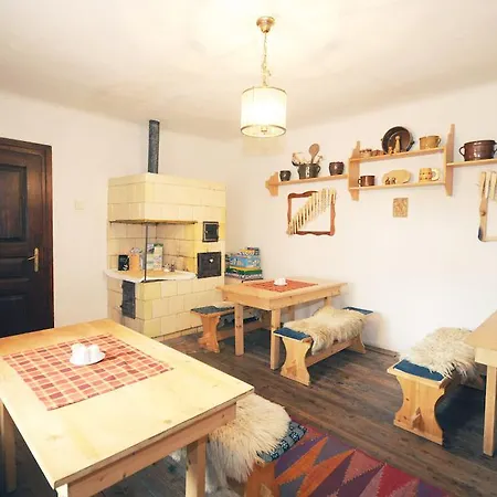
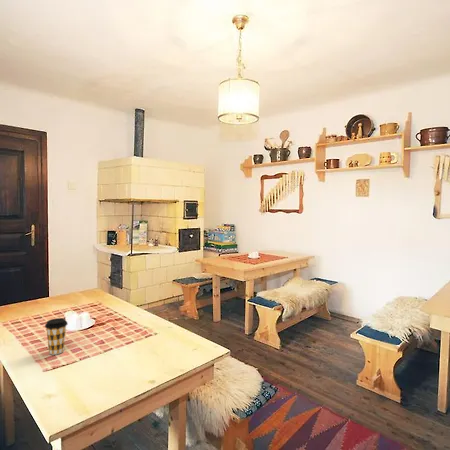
+ coffee cup [44,317,69,355]
